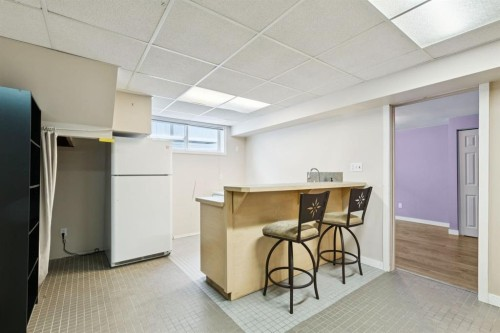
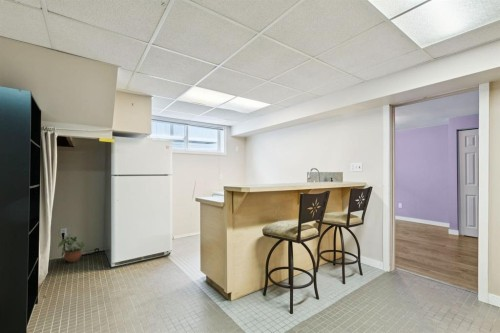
+ potted plant [57,233,85,263]
